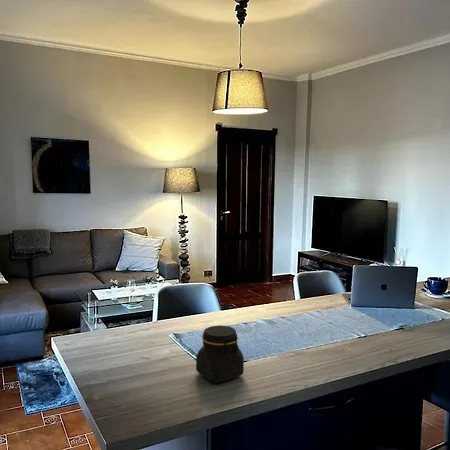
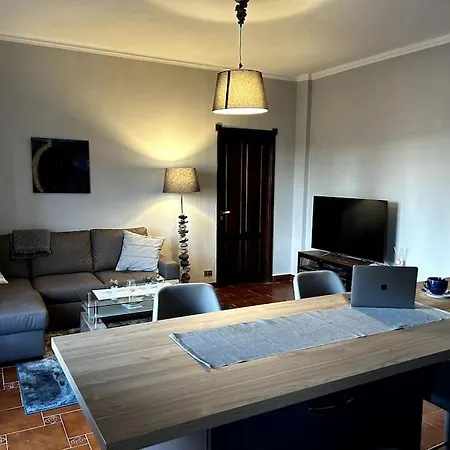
- jar [195,325,245,383]
